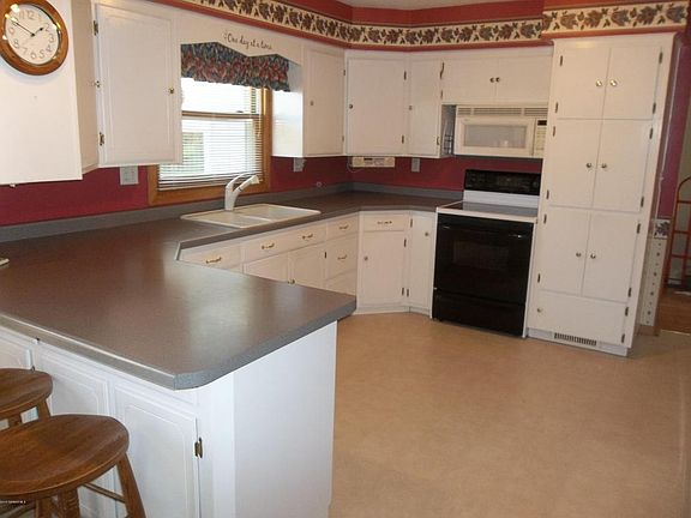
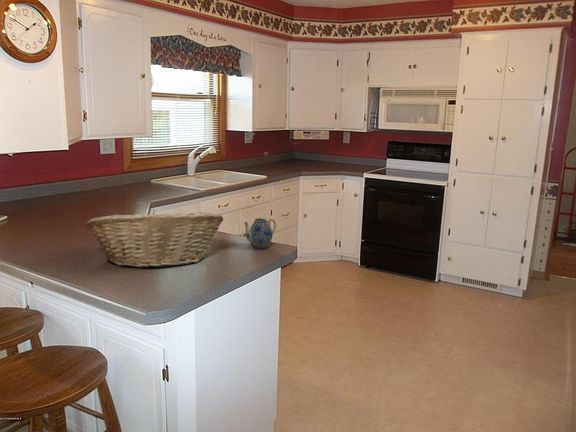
+ fruit basket [83,208,224,269]
+ teapot [243,217,277,250]
